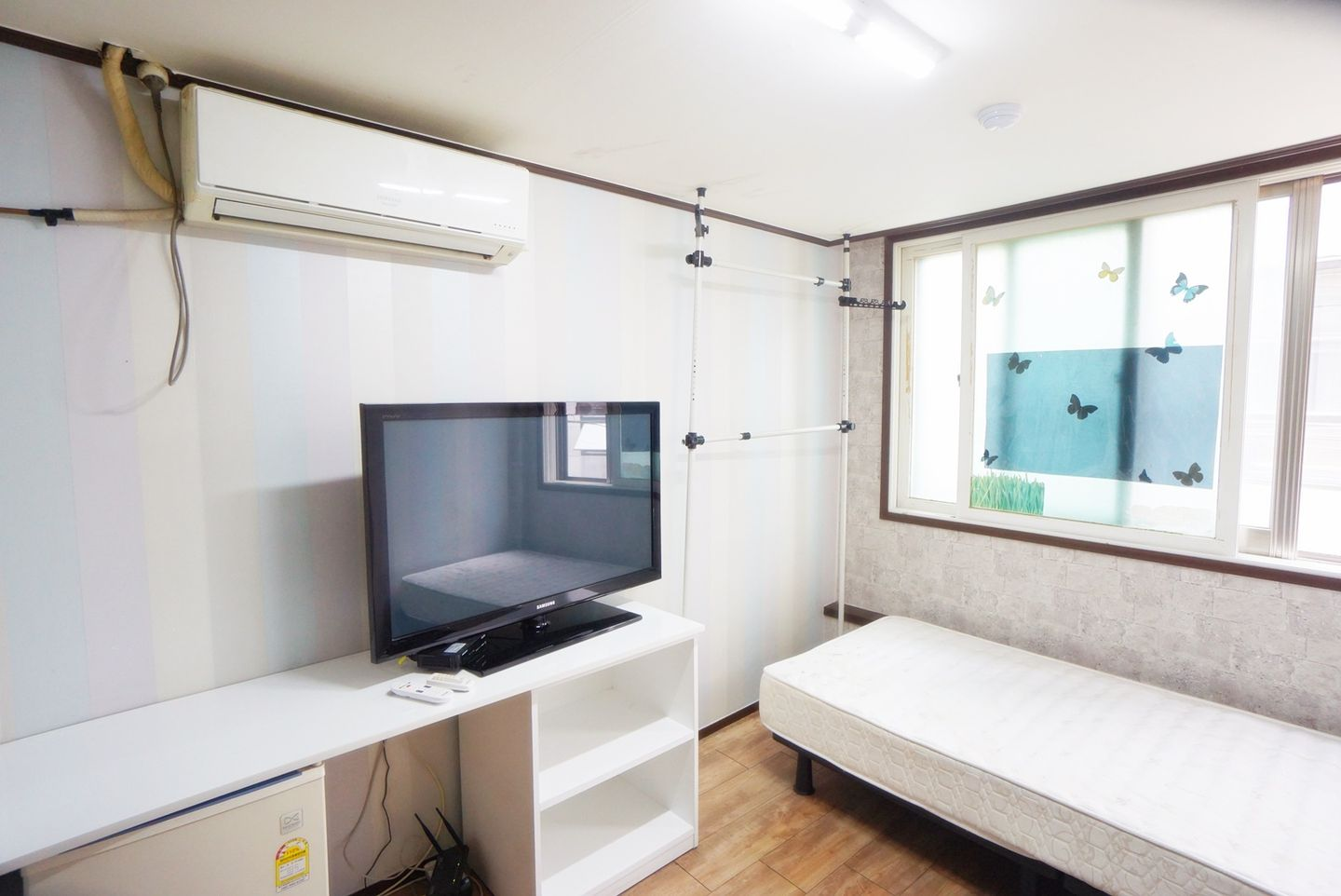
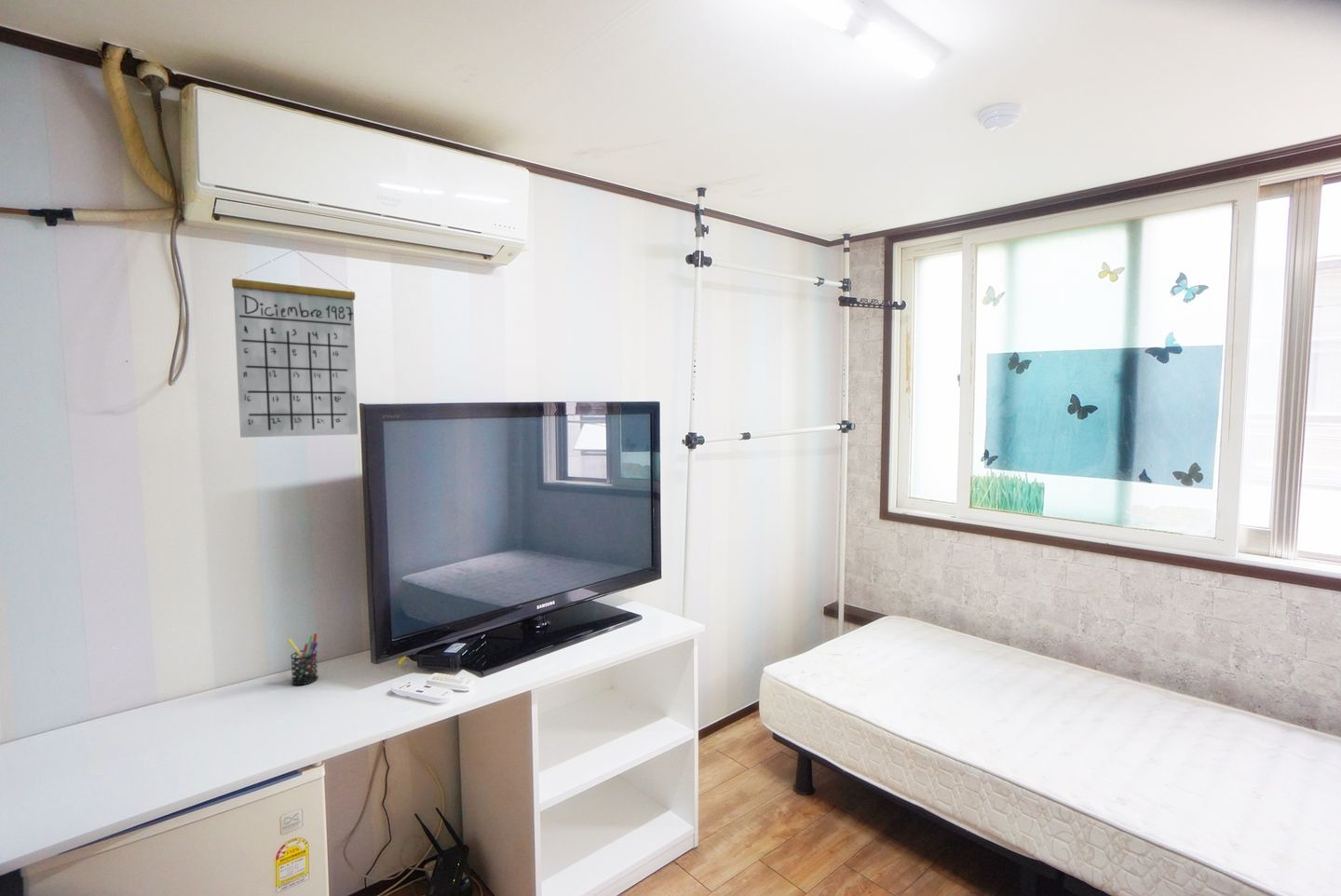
+ calendar [231,249,359,439]
+ pen holder [286,632,319,686]
